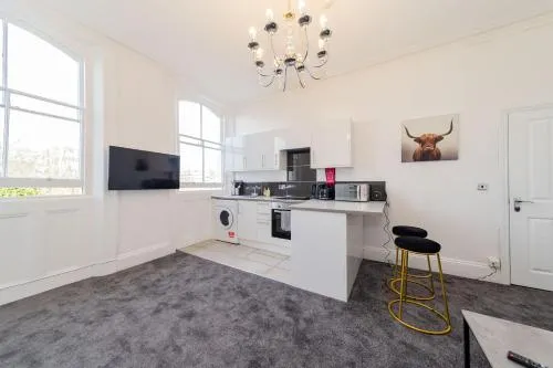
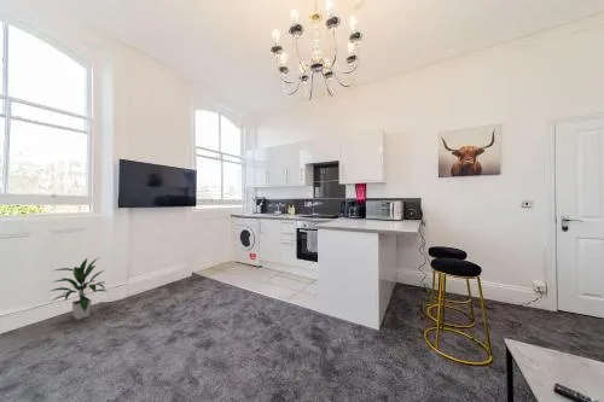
+ indoor plant [47,255,109,321]
